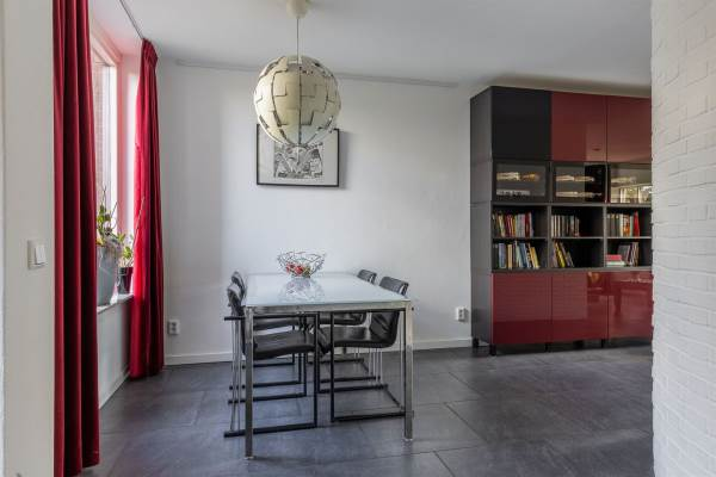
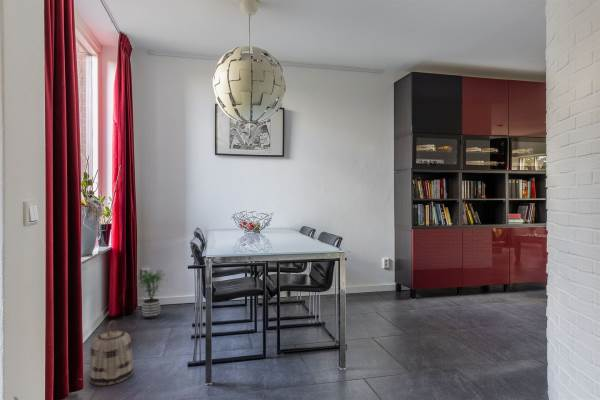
+ basket [88,320,135,387]
+ potted plant [135,268,168,320]
